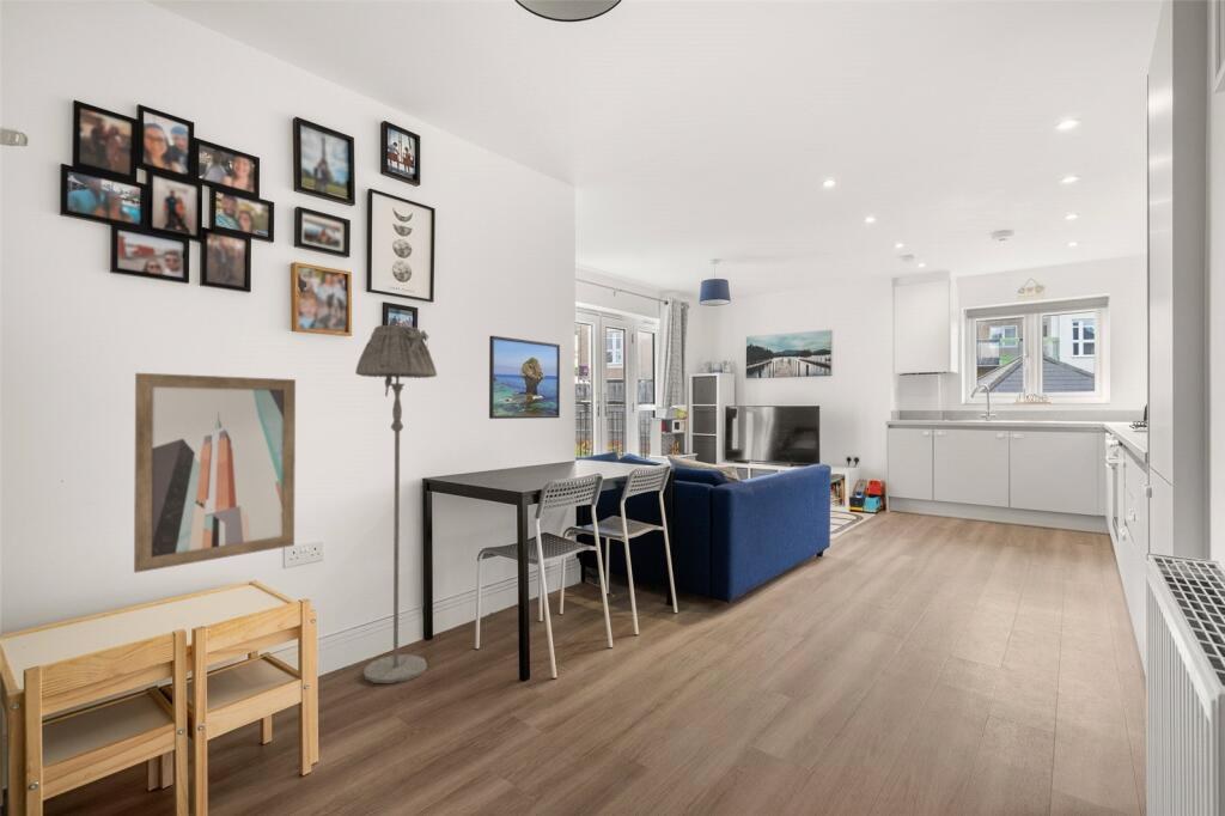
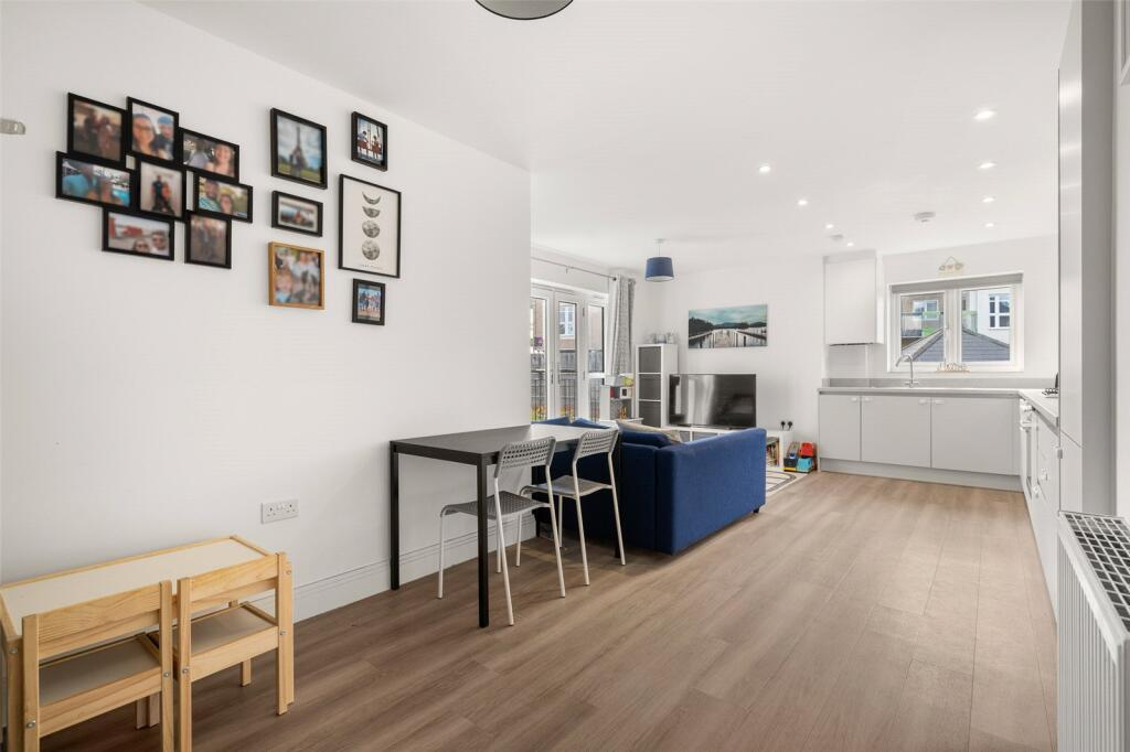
- wall art [133,372,297,574]
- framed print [488,335,561,420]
- floor lamp [354,324,438,684]
